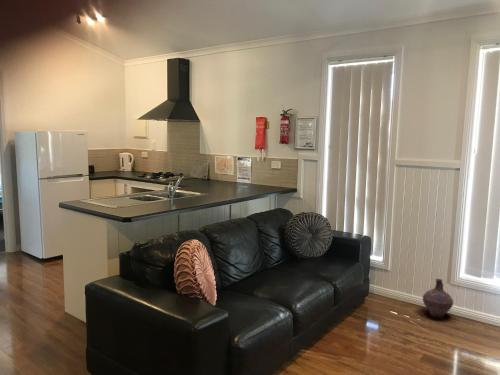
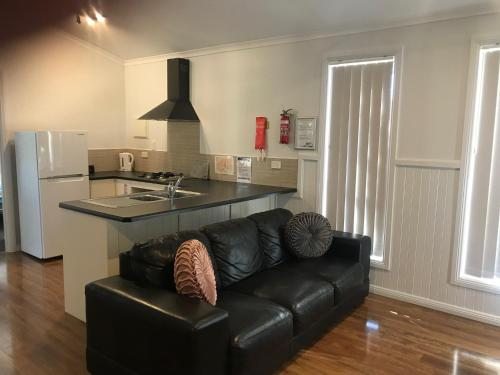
- ceramic jug [422,278,454,319]
